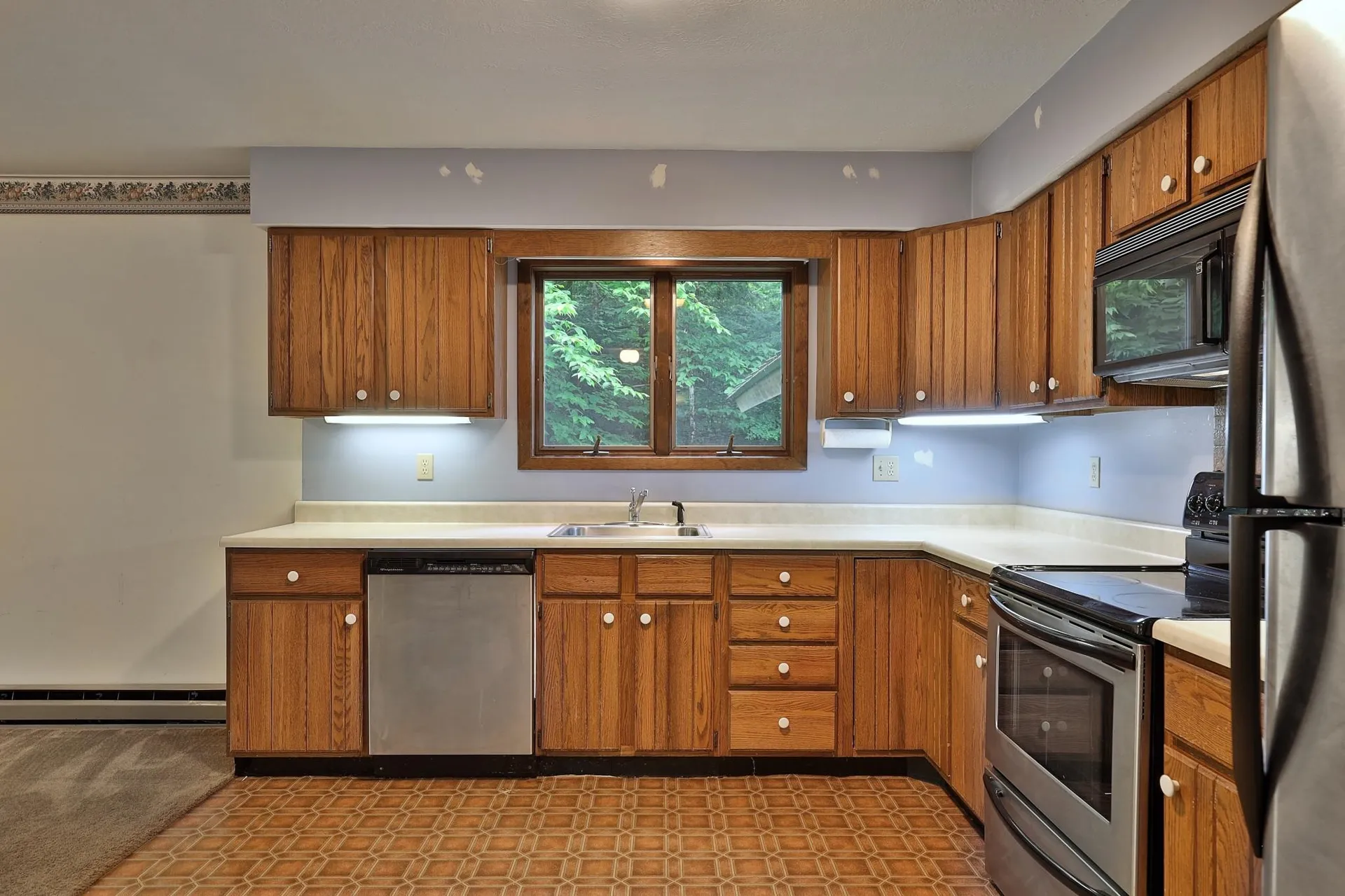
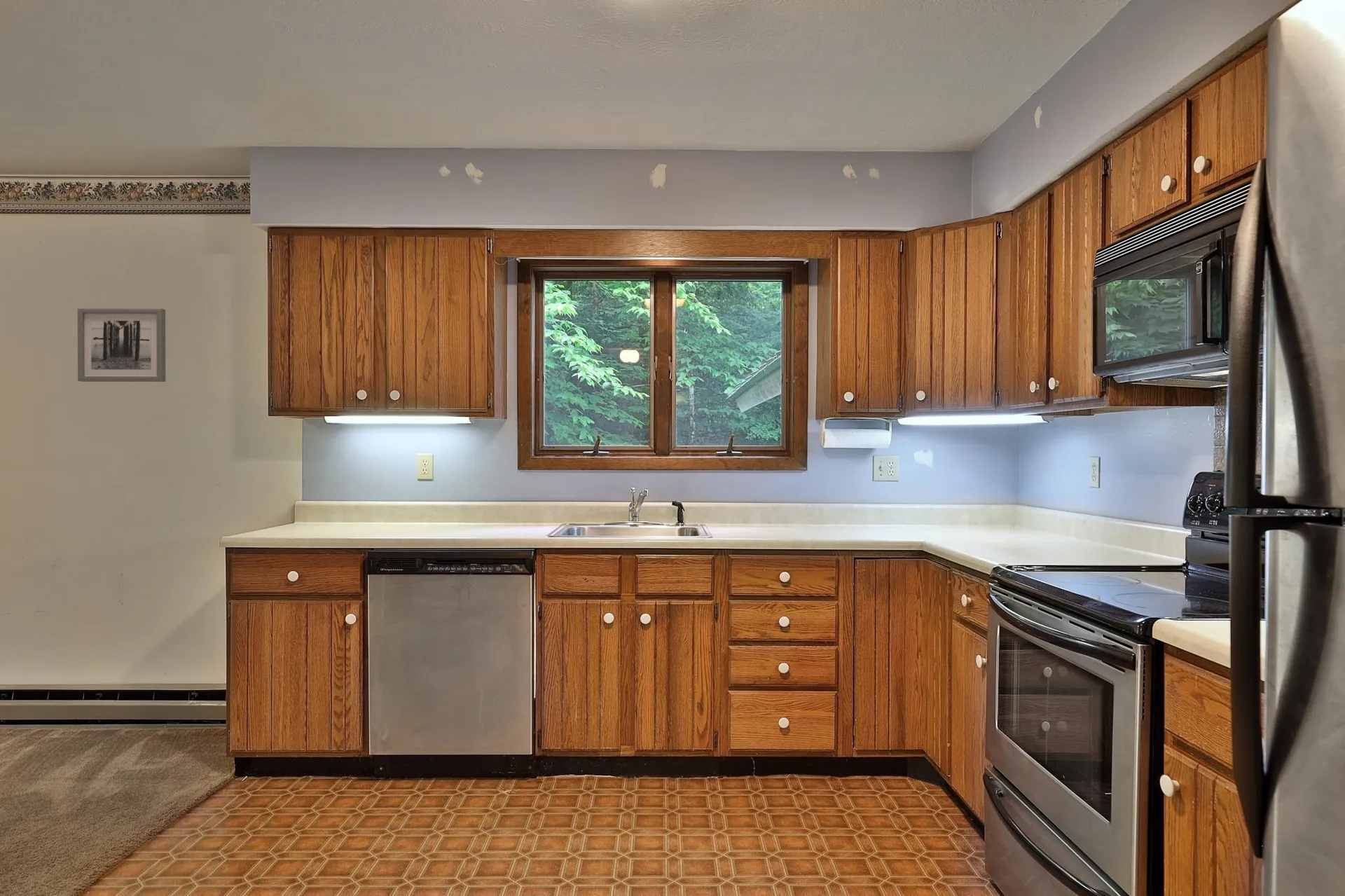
+ wall art [77,308,166,382]
